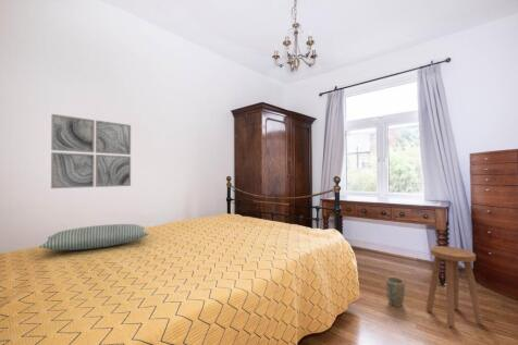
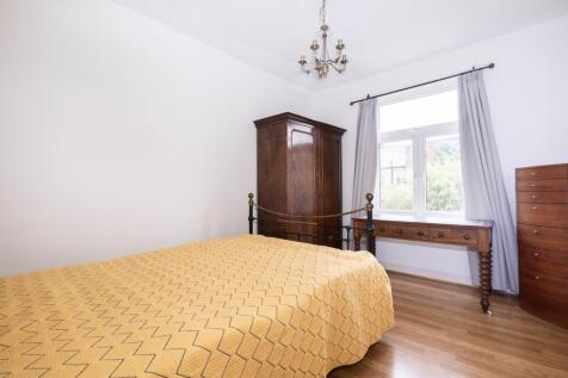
- stool [425,245,484,328]
- pillow [38,223,150,251]
- wall art [50,113,132,189]
- plant pot [385,276,406,308]
